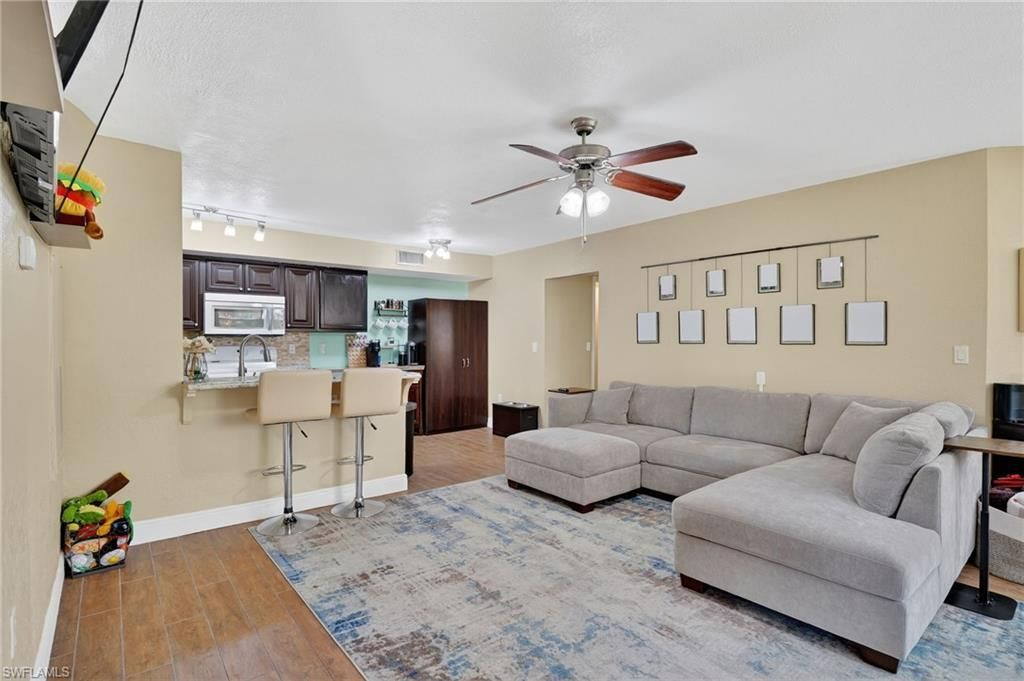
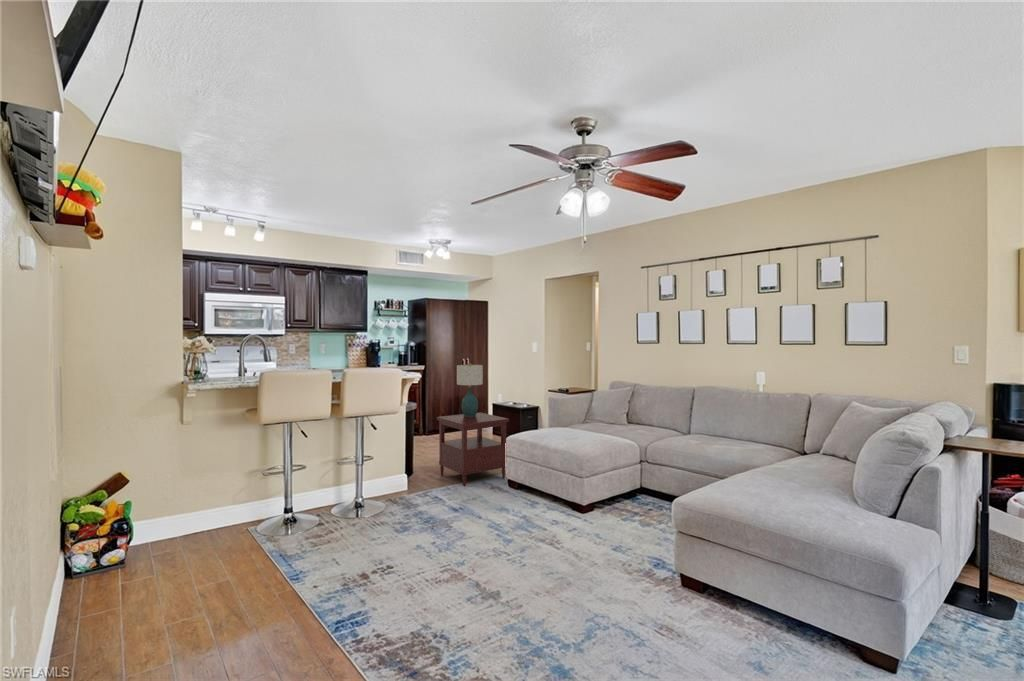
+ side table [436,412,510,487]
+ table lamp [456,363,484,417]
